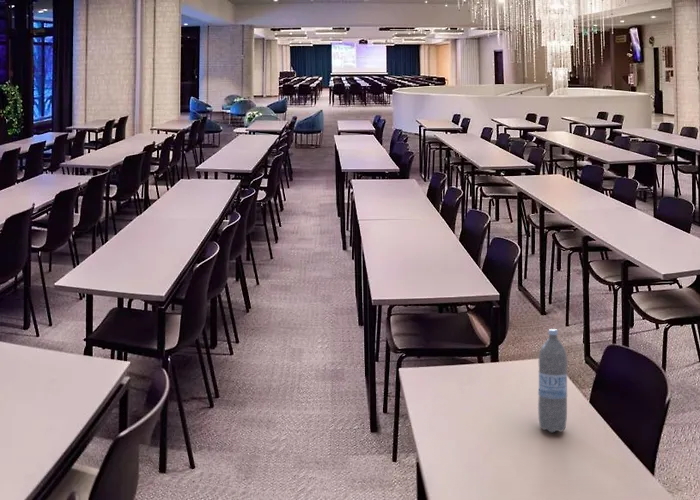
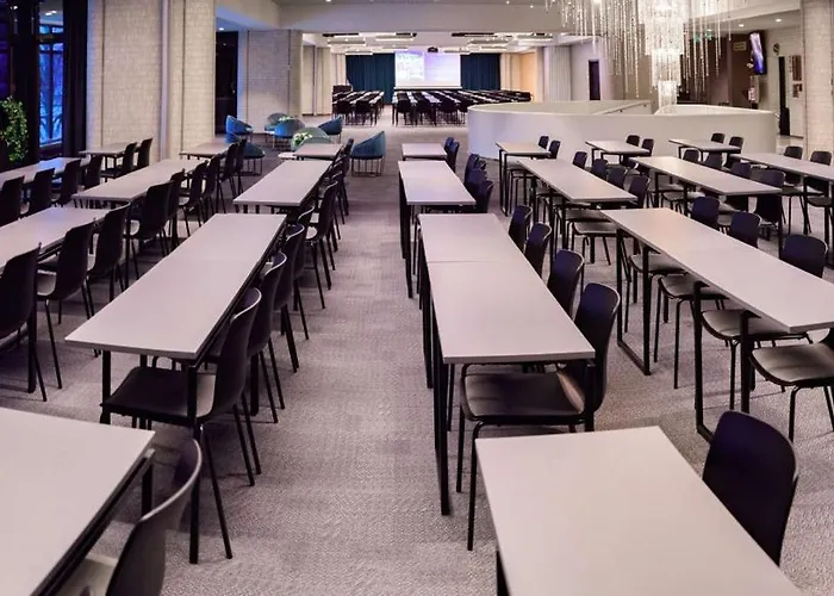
- water bottle [537,328,569,433]
